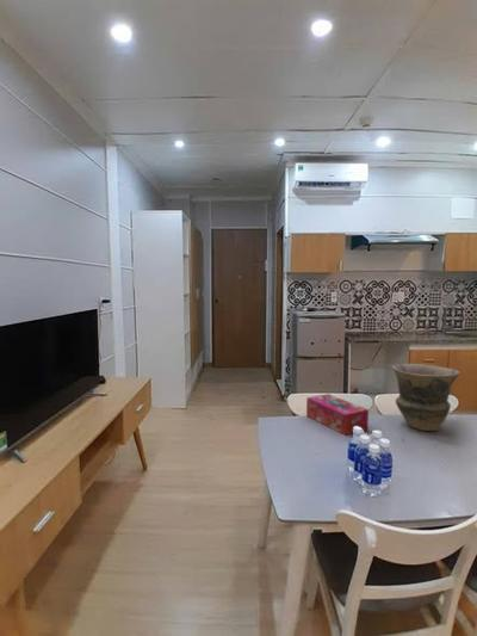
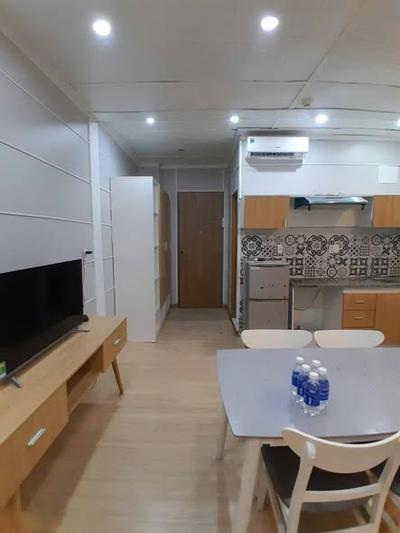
- tissue box [305,393,370,436]
- vase [391,363,461,432]
